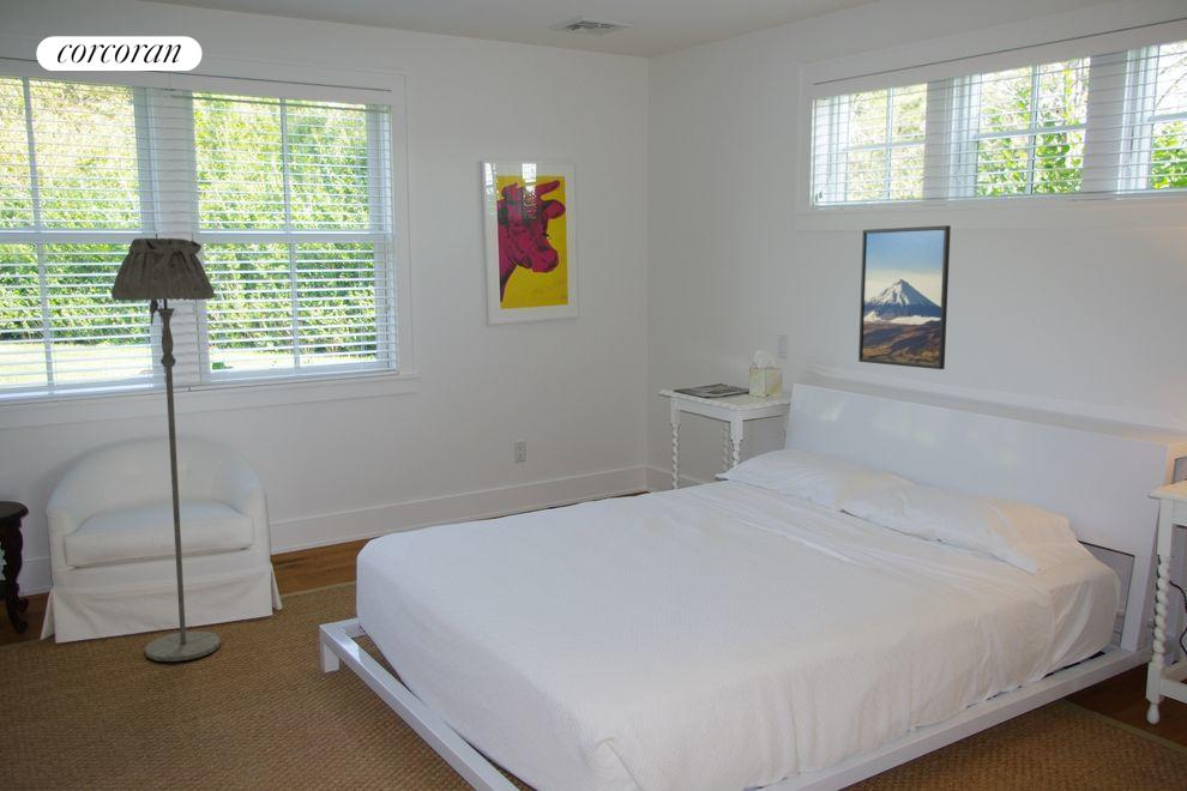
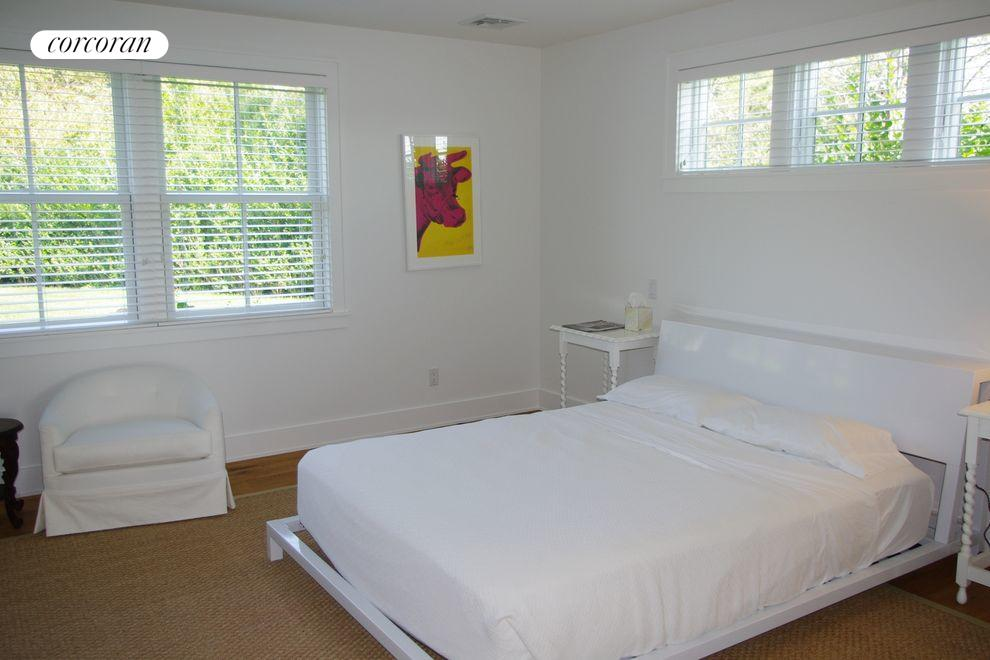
- floor lamp [110,237,222,663]
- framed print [857,224,952,370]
